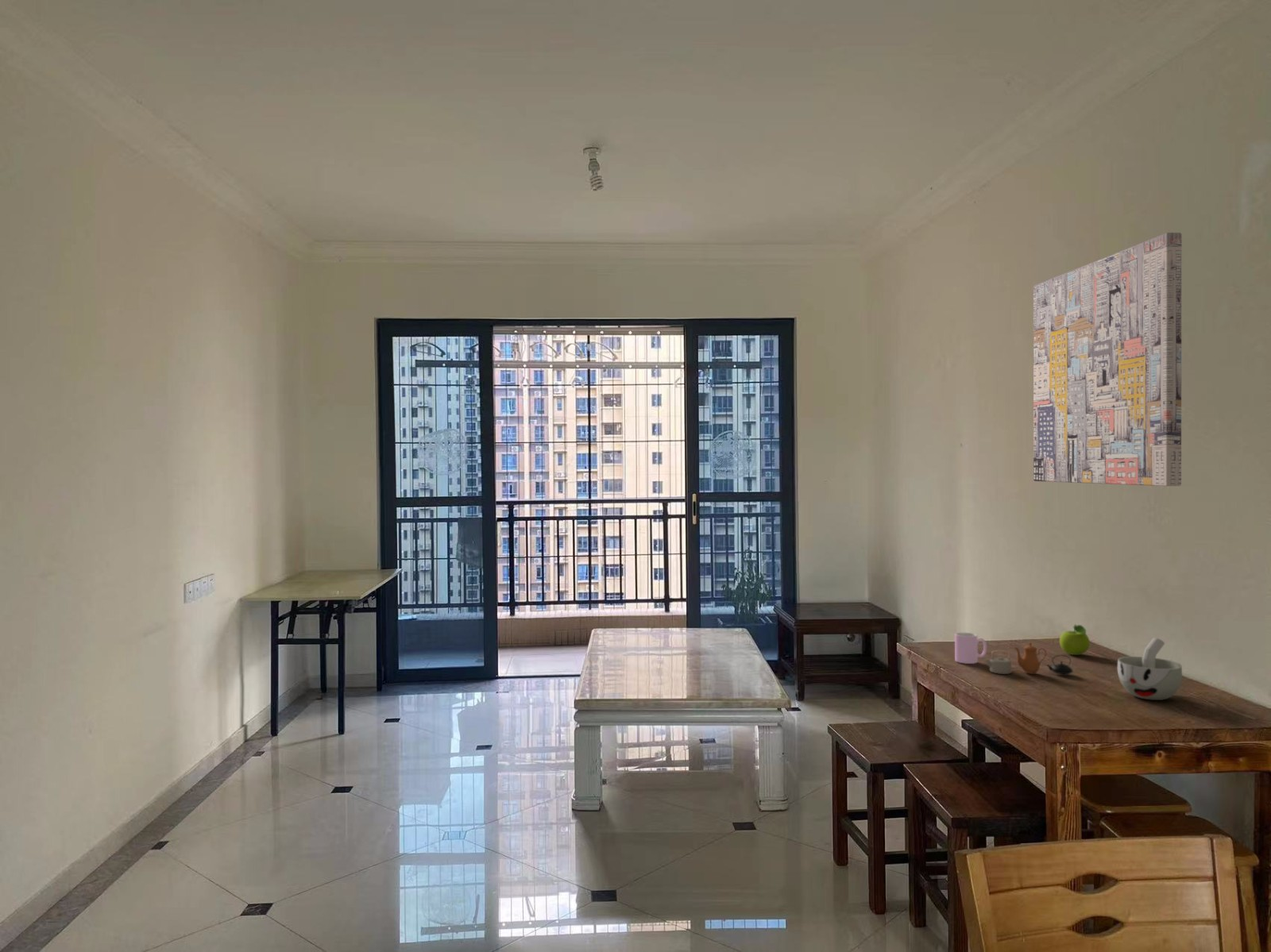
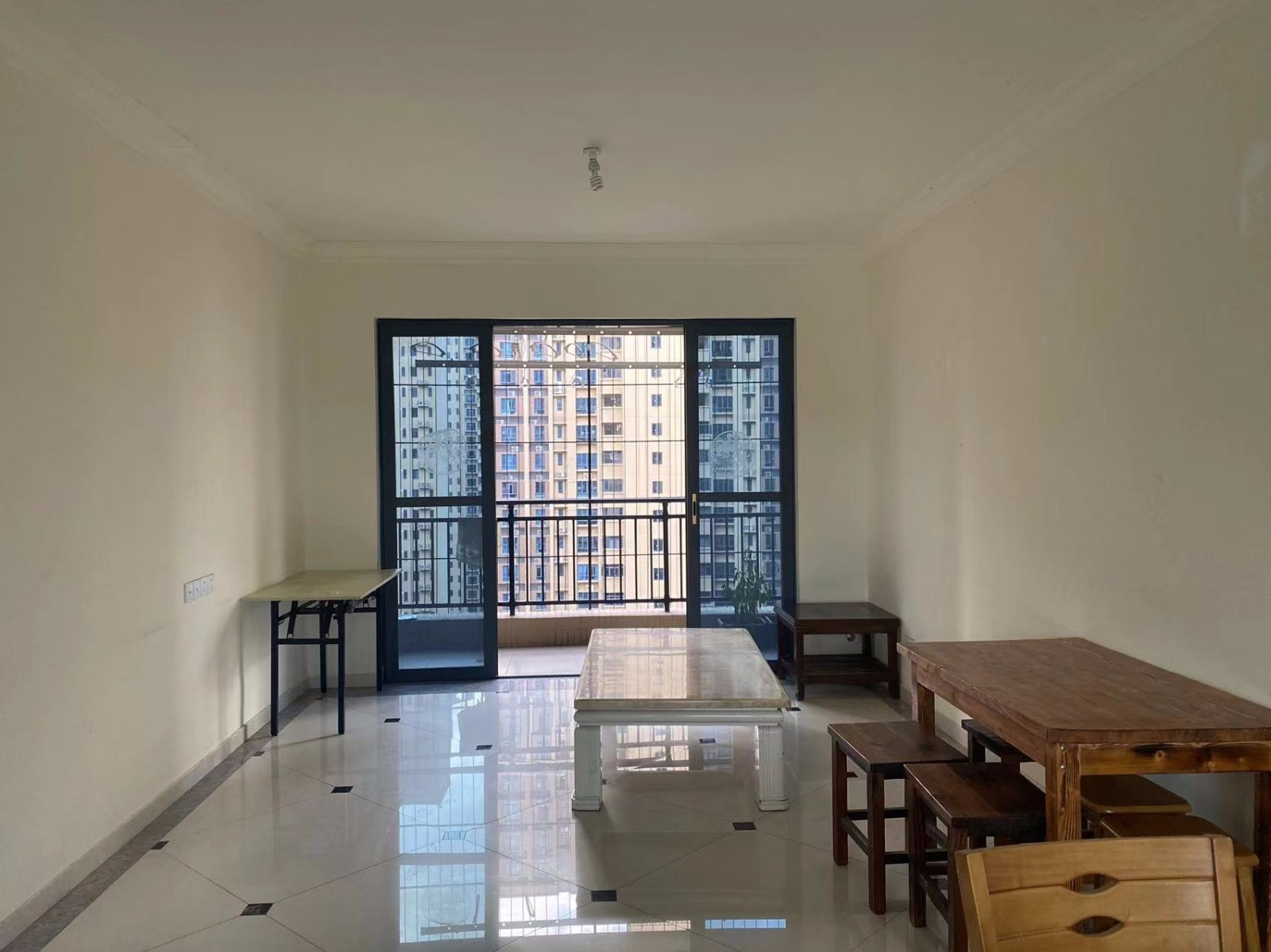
- wall art [1033,232,1183,487]
- cup [1117,637,1183,701]
- fruit [1059,624,1091,656]
- teapot [984,642,1074,675]
- cup [954,632,987,665]
